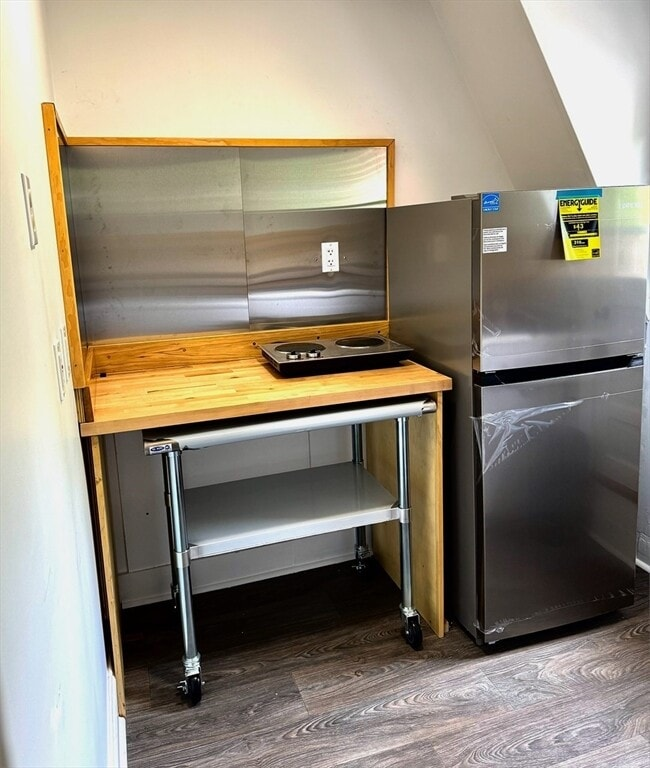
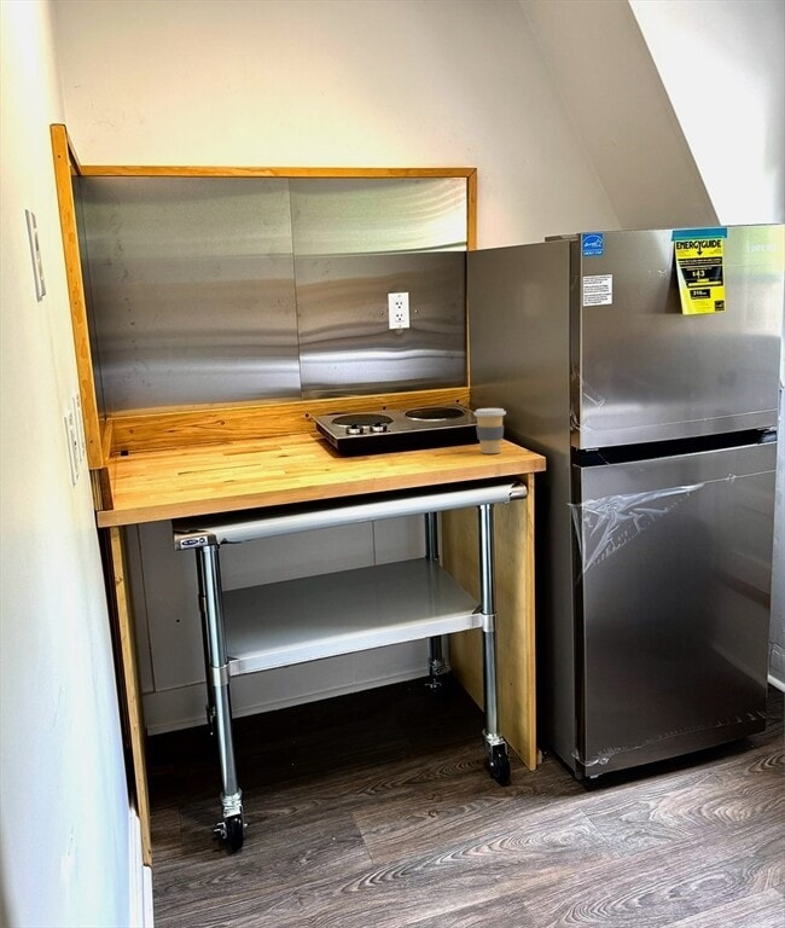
+ coffee cup [472,407,507,454]
